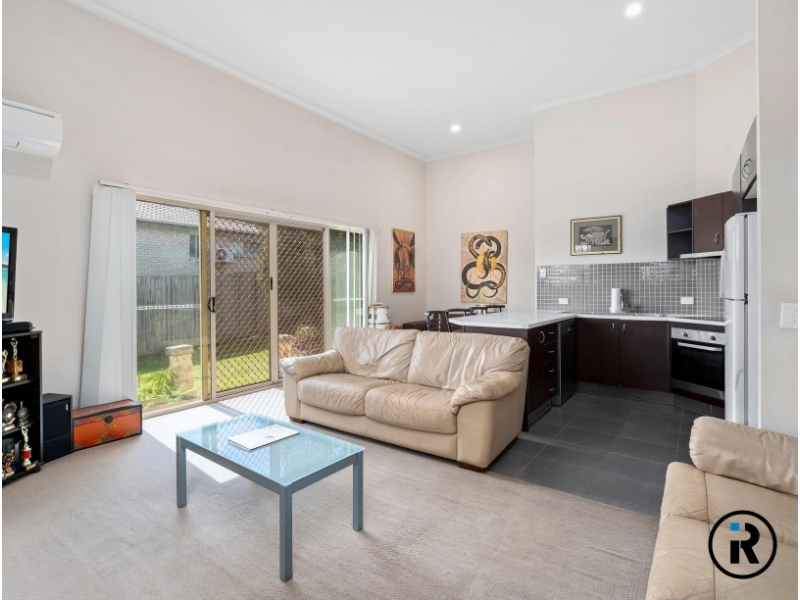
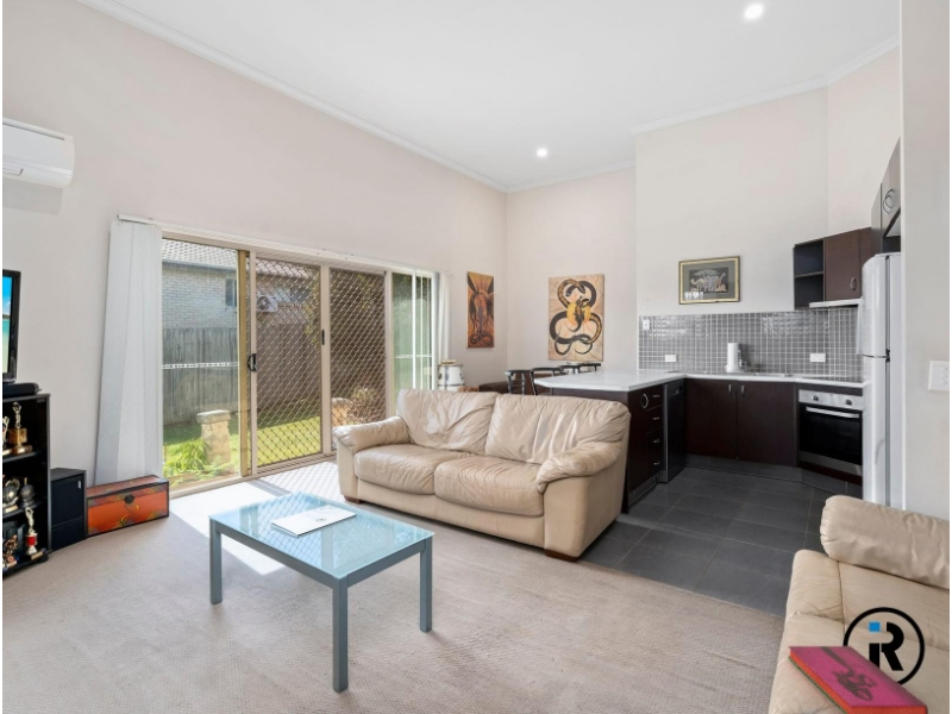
+ hardback book [787,645,929,714]
